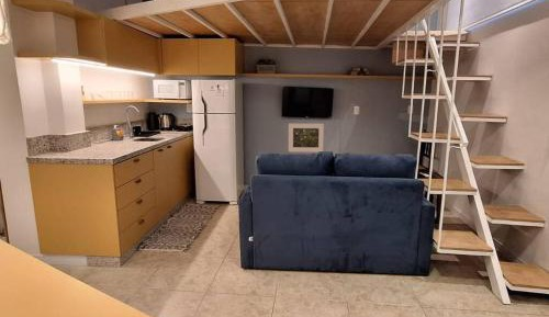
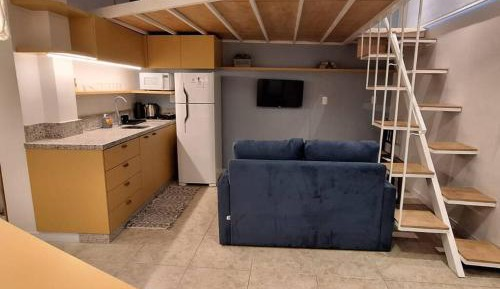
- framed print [288,123,325,154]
